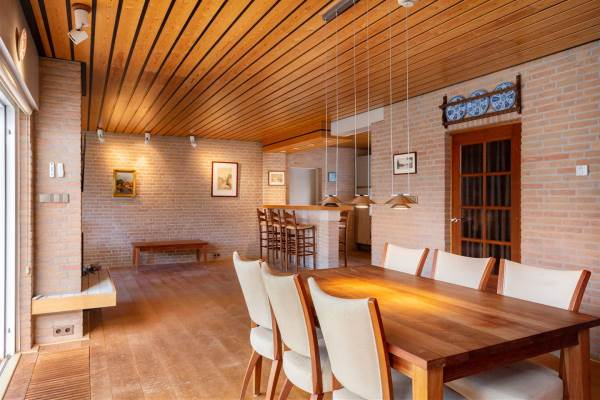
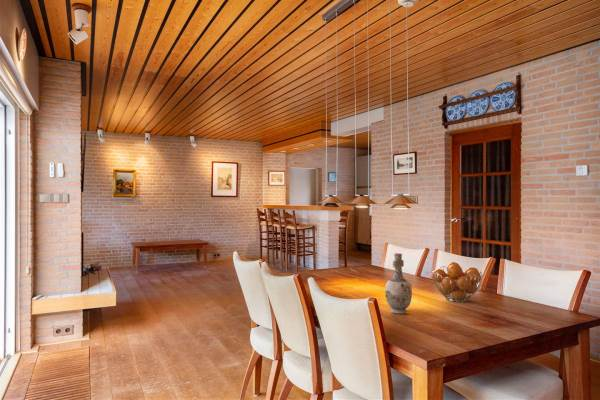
+ fruit basket [430,261,484,303]
+ vase [384,252,413,315]
